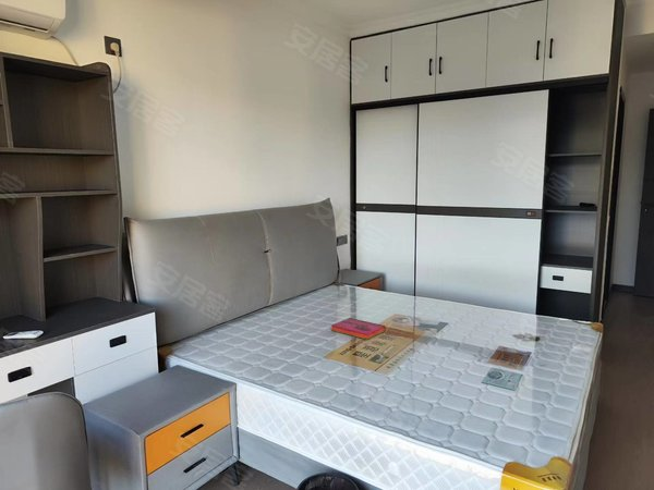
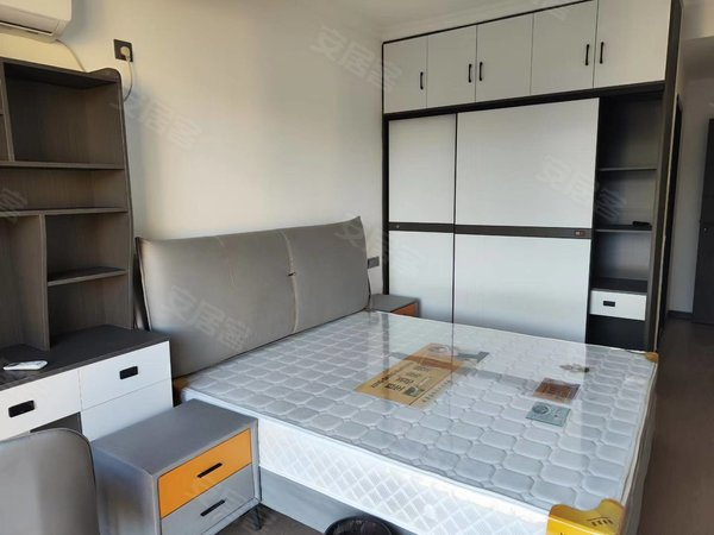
- hardback book [330,317,387,341]
